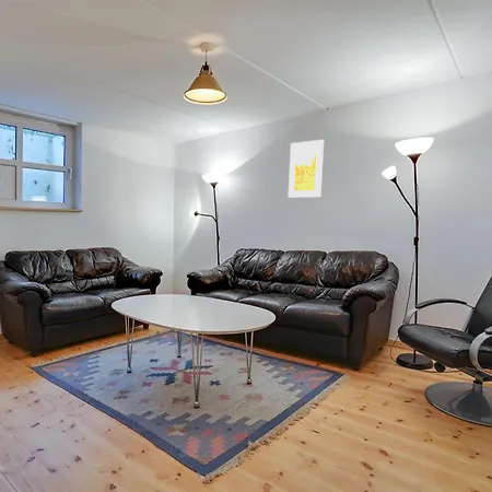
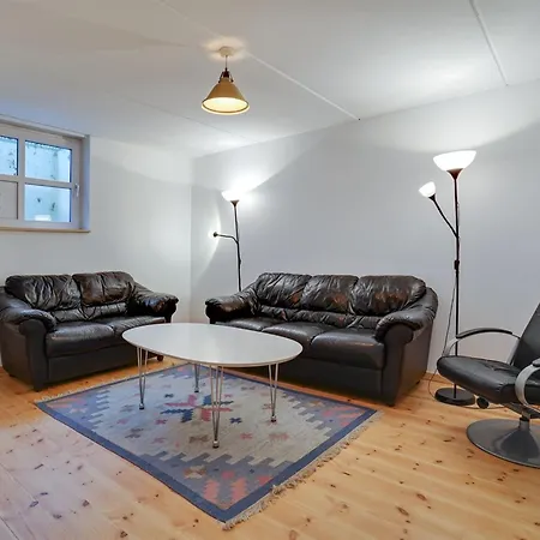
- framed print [288,139,325,198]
